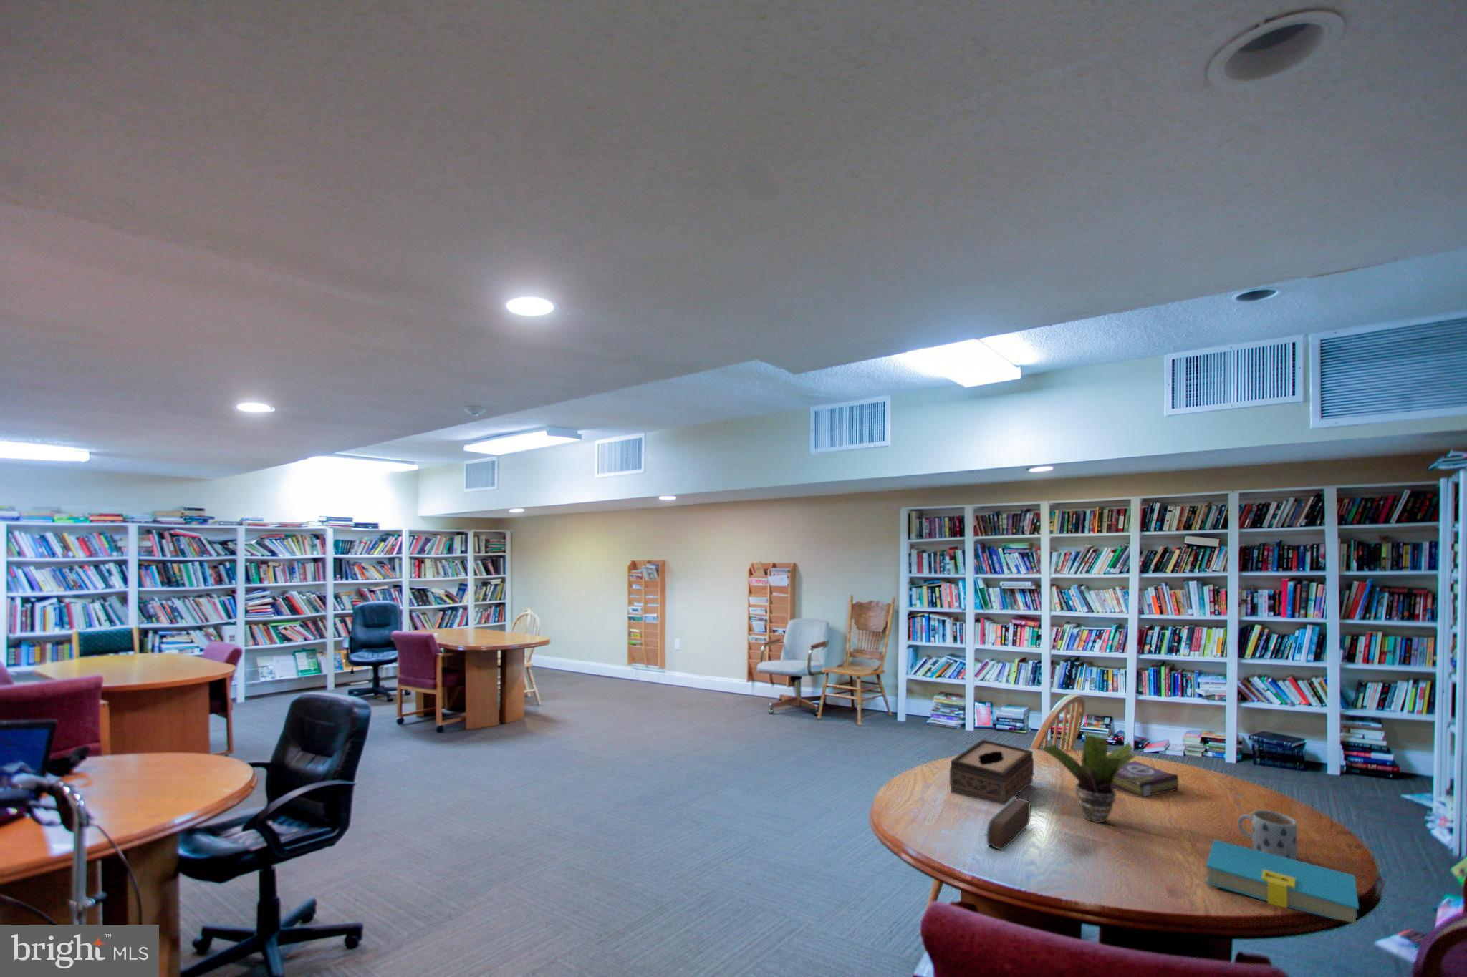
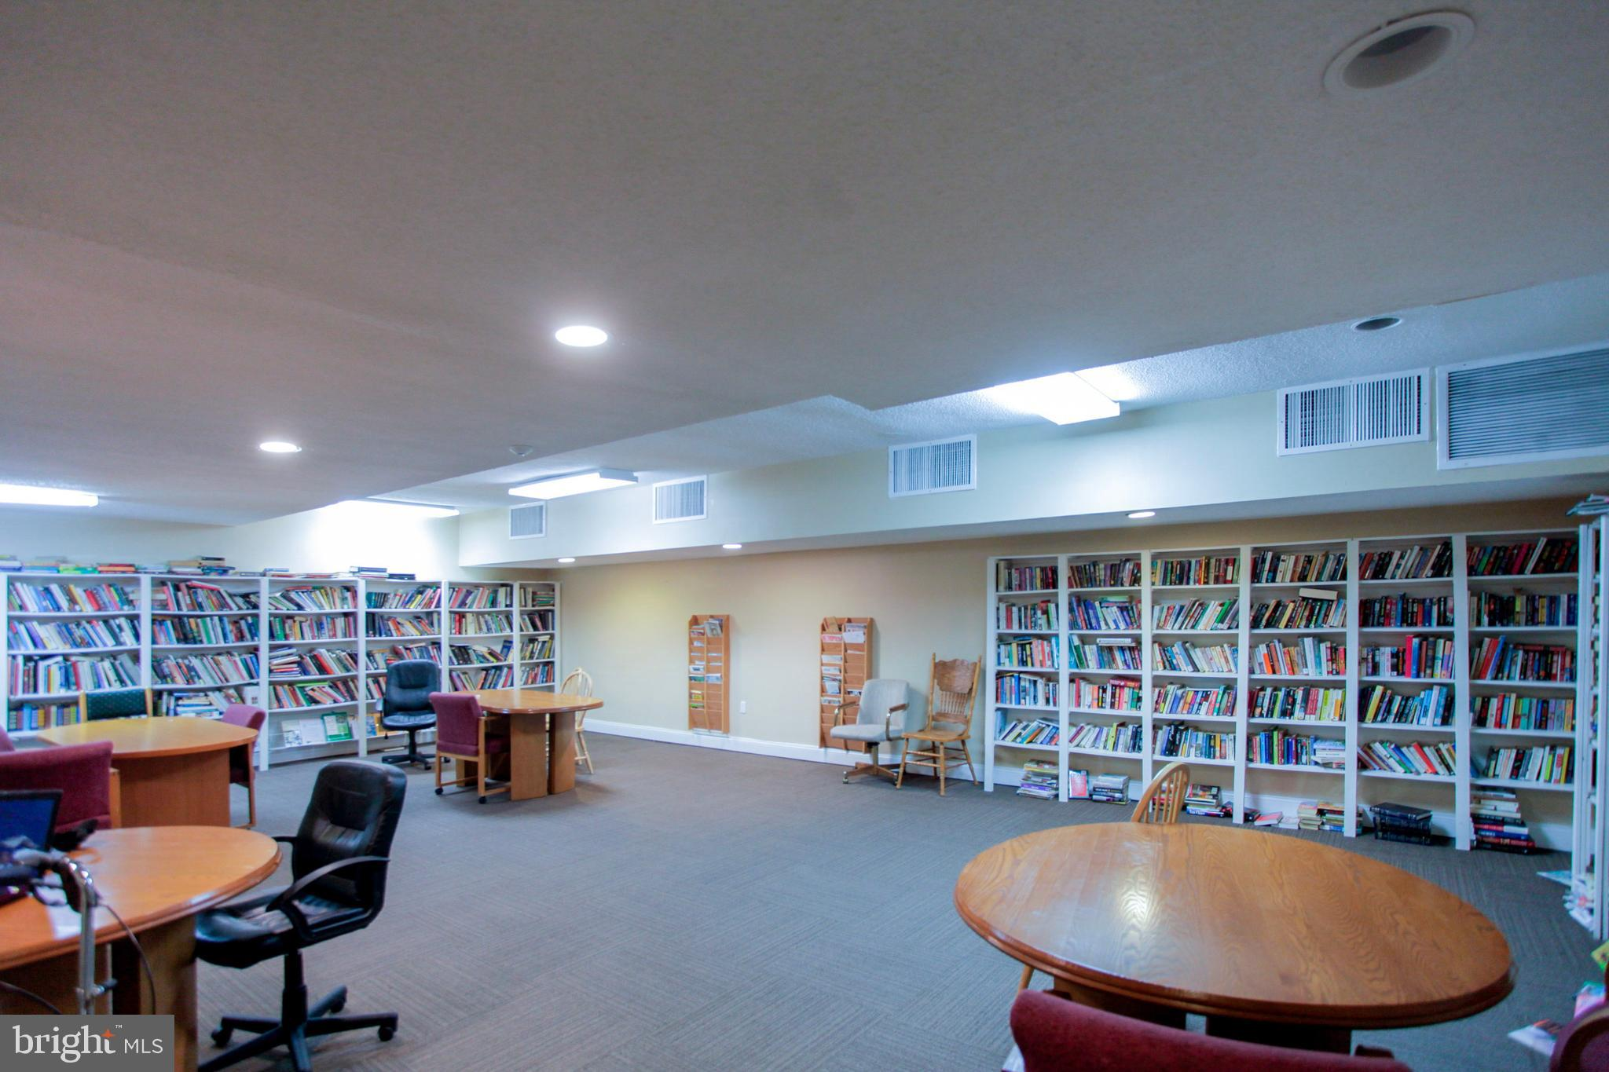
- book [1113,760,1180,798]
- tissue box [949,738,1034,805]
- mug [1237,809,1298,860]
- book [1205,839,1359,924]
- potted plant [1041,733,1155,823]
- pencil case [984,796,1032,851]
